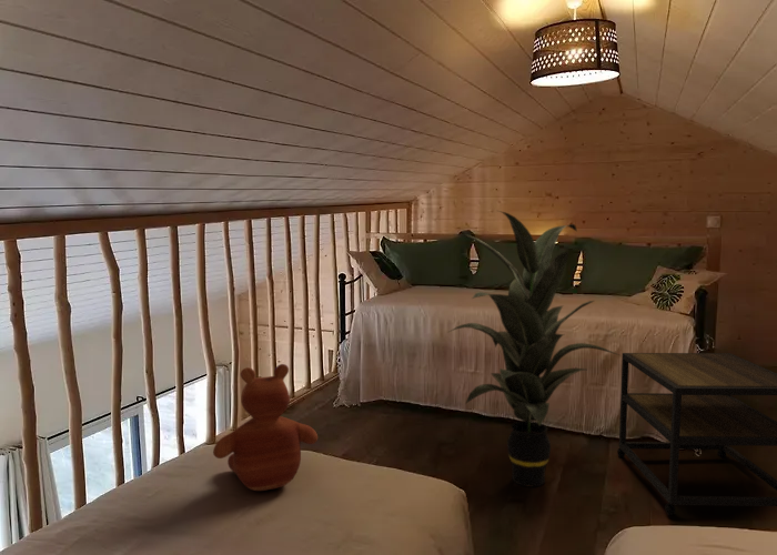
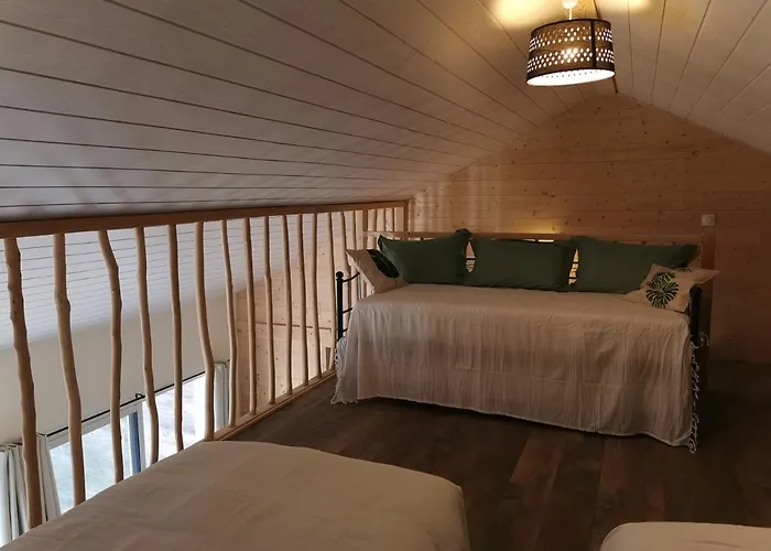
- side table [616,352,777,516]
- indoor plant [446,210,620,488]
- toy [212,363,319,492]
